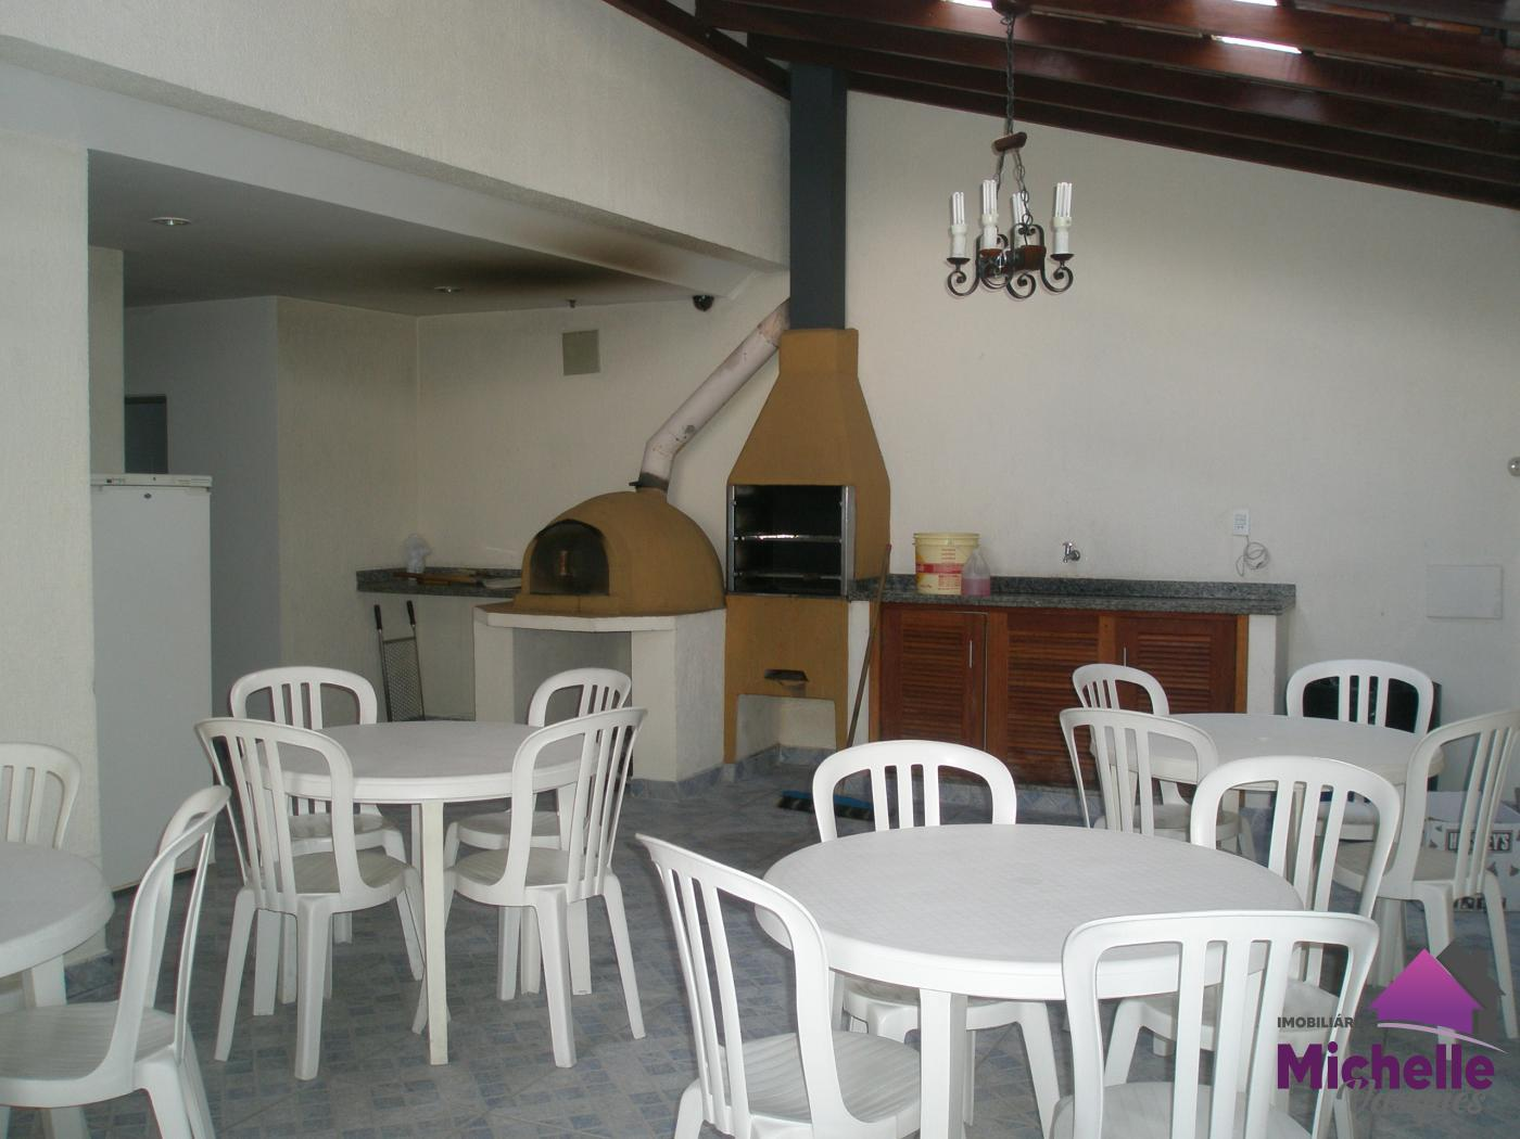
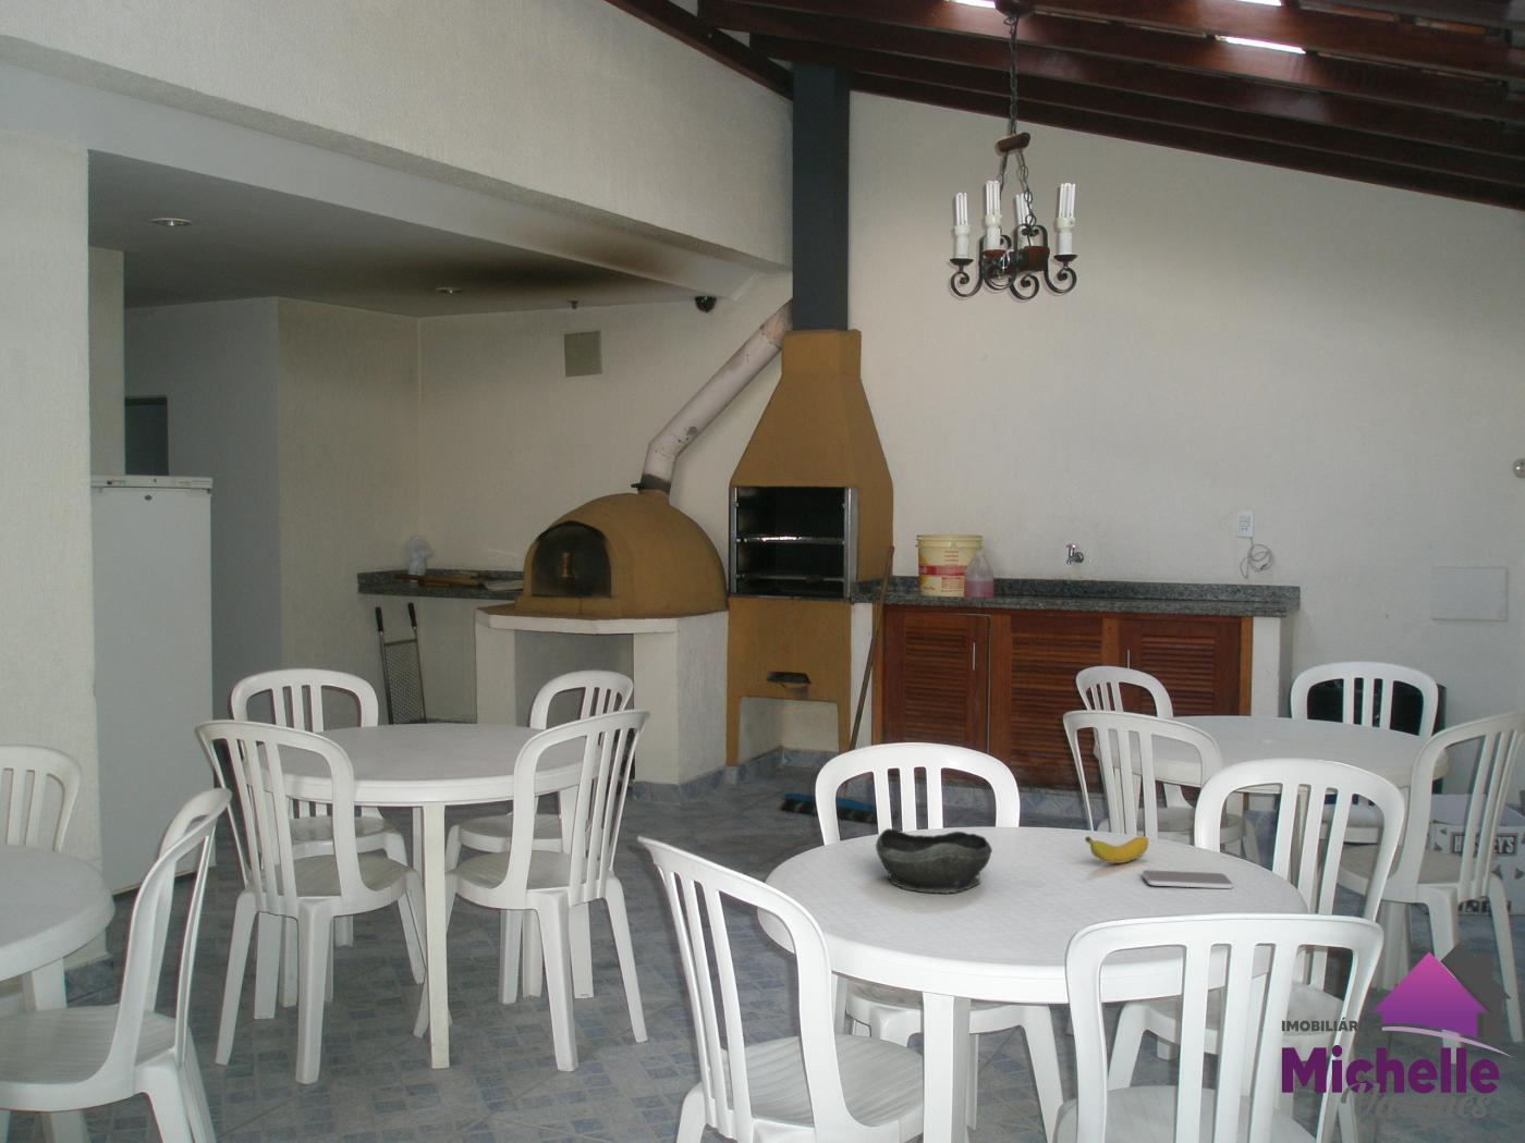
+ bowl [874,827,993,894]
+ banana [1084,834,1149,864]
+ smartphone [1142,869,1234,890]
